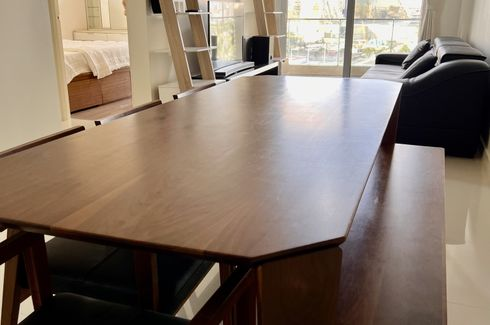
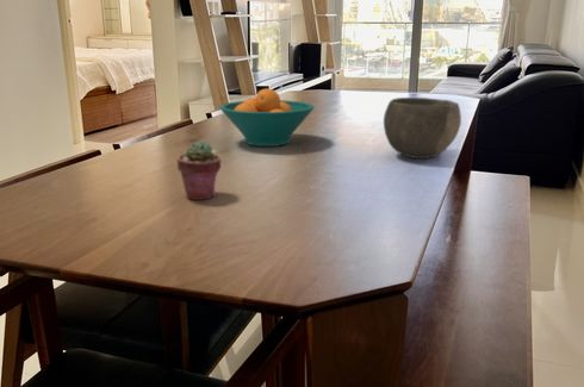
+ potted succulent [176,139,222,201]
+ bowl [383,96,462,160]
+ fruit bowl [218,87,316,148]
